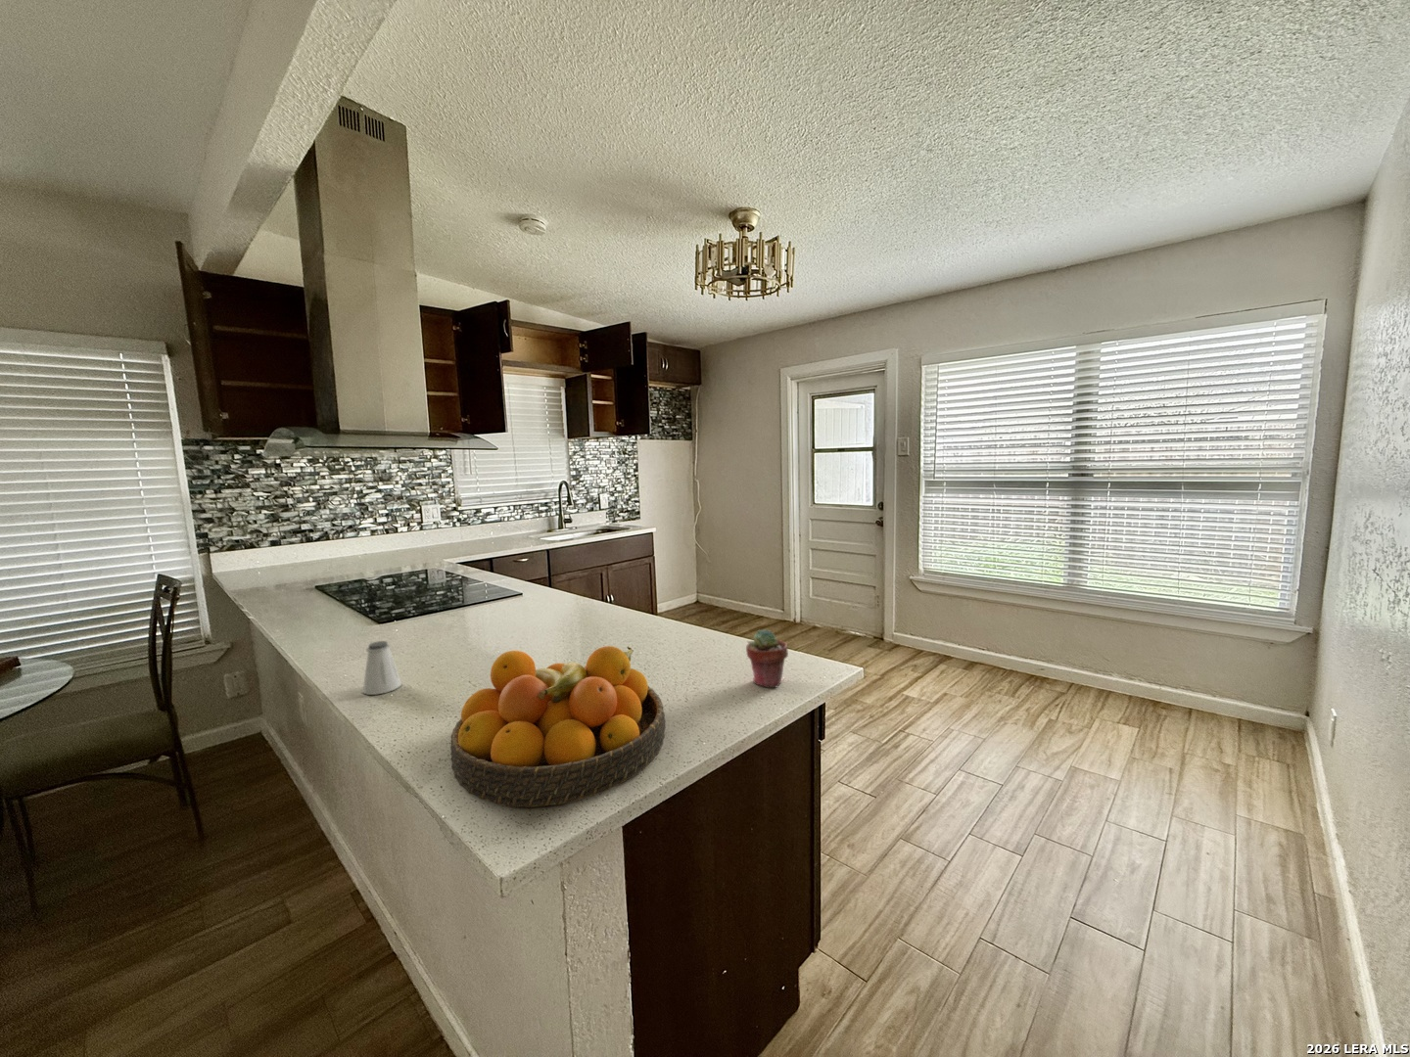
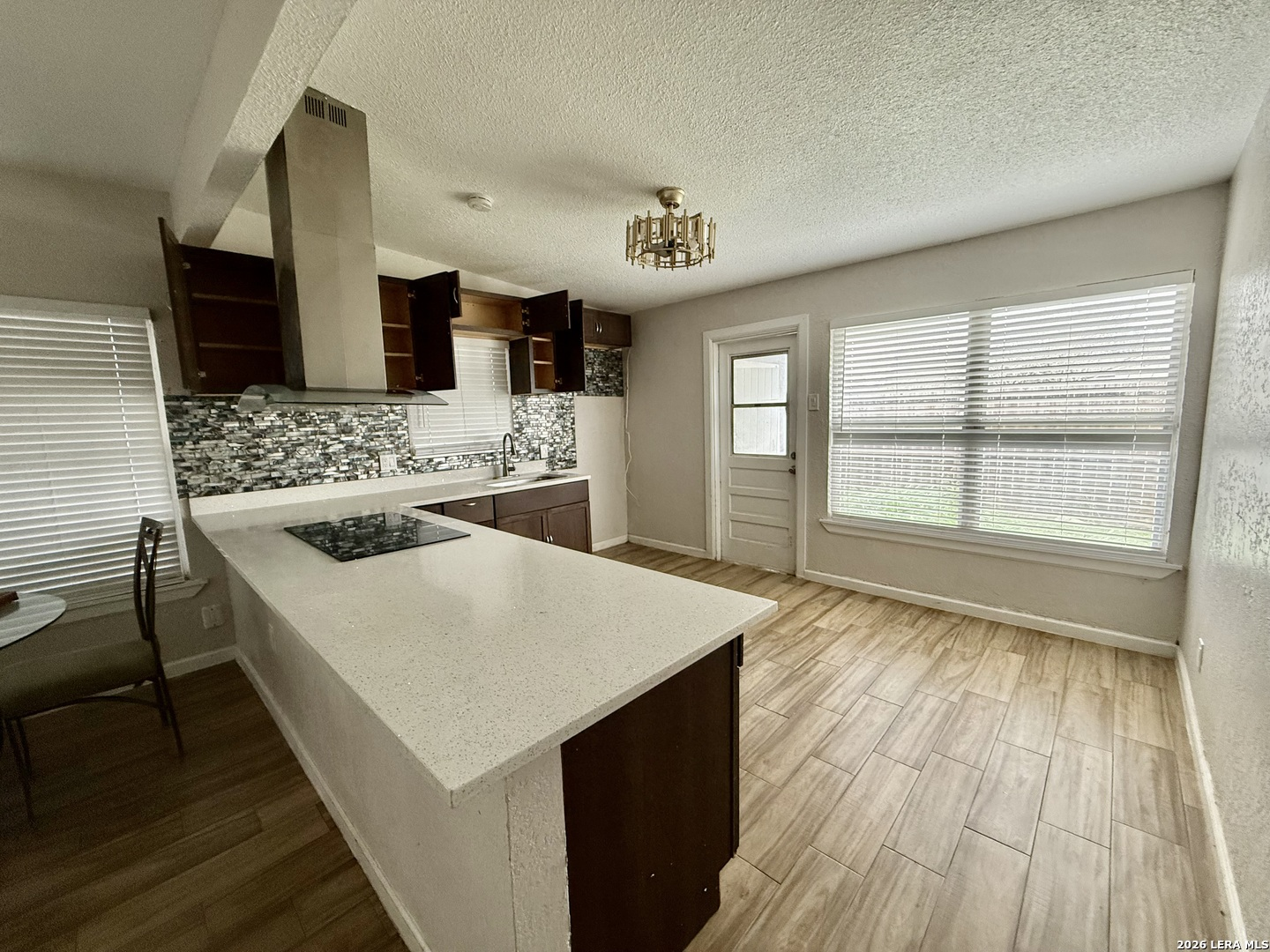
- potted succulent [745,628,789,688]
- saltshaker [362,640,402,696]
- fruit bowl [450,645,666,808]
